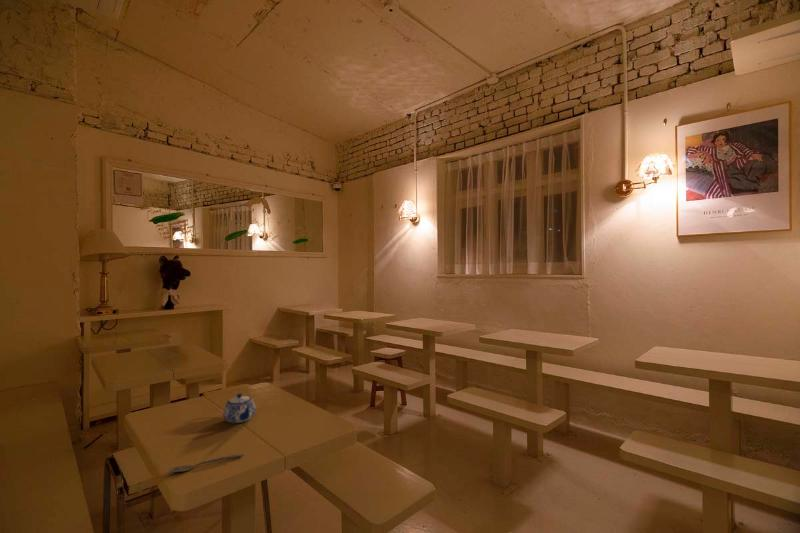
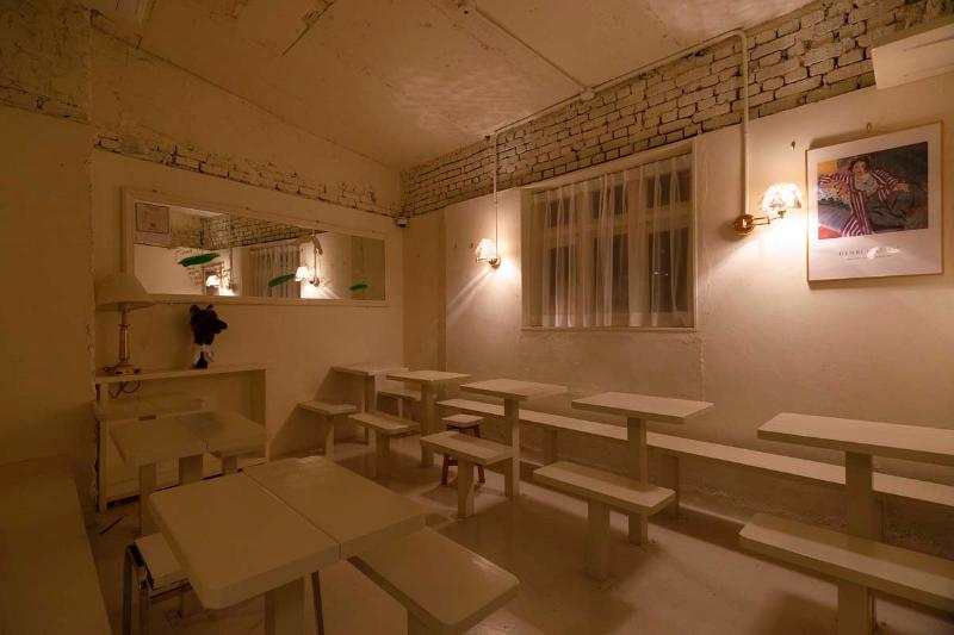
- spoon [167,453,244,473]
- teapot [222,392,257,424]
